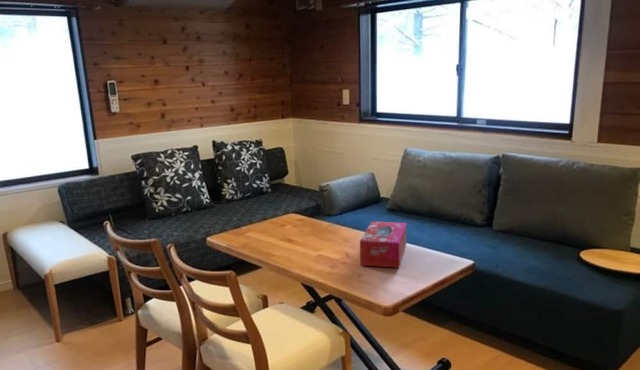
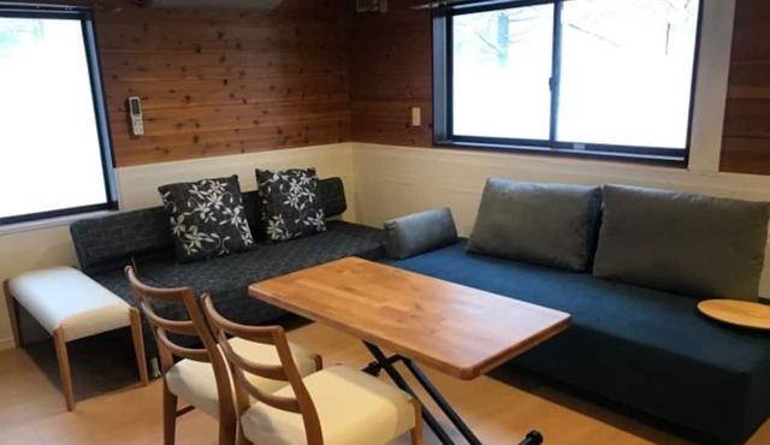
- tissue box [359,220,407,269]
